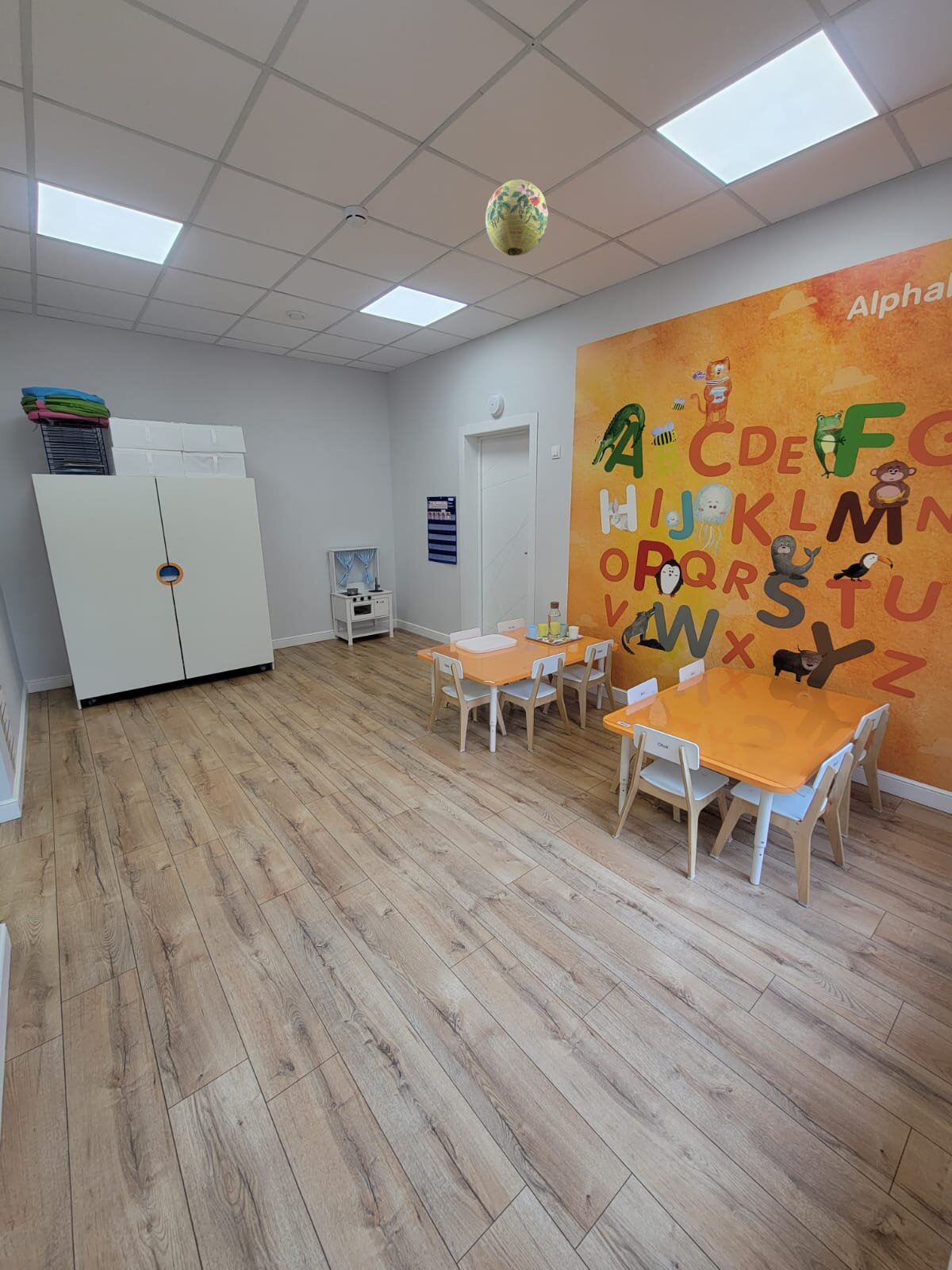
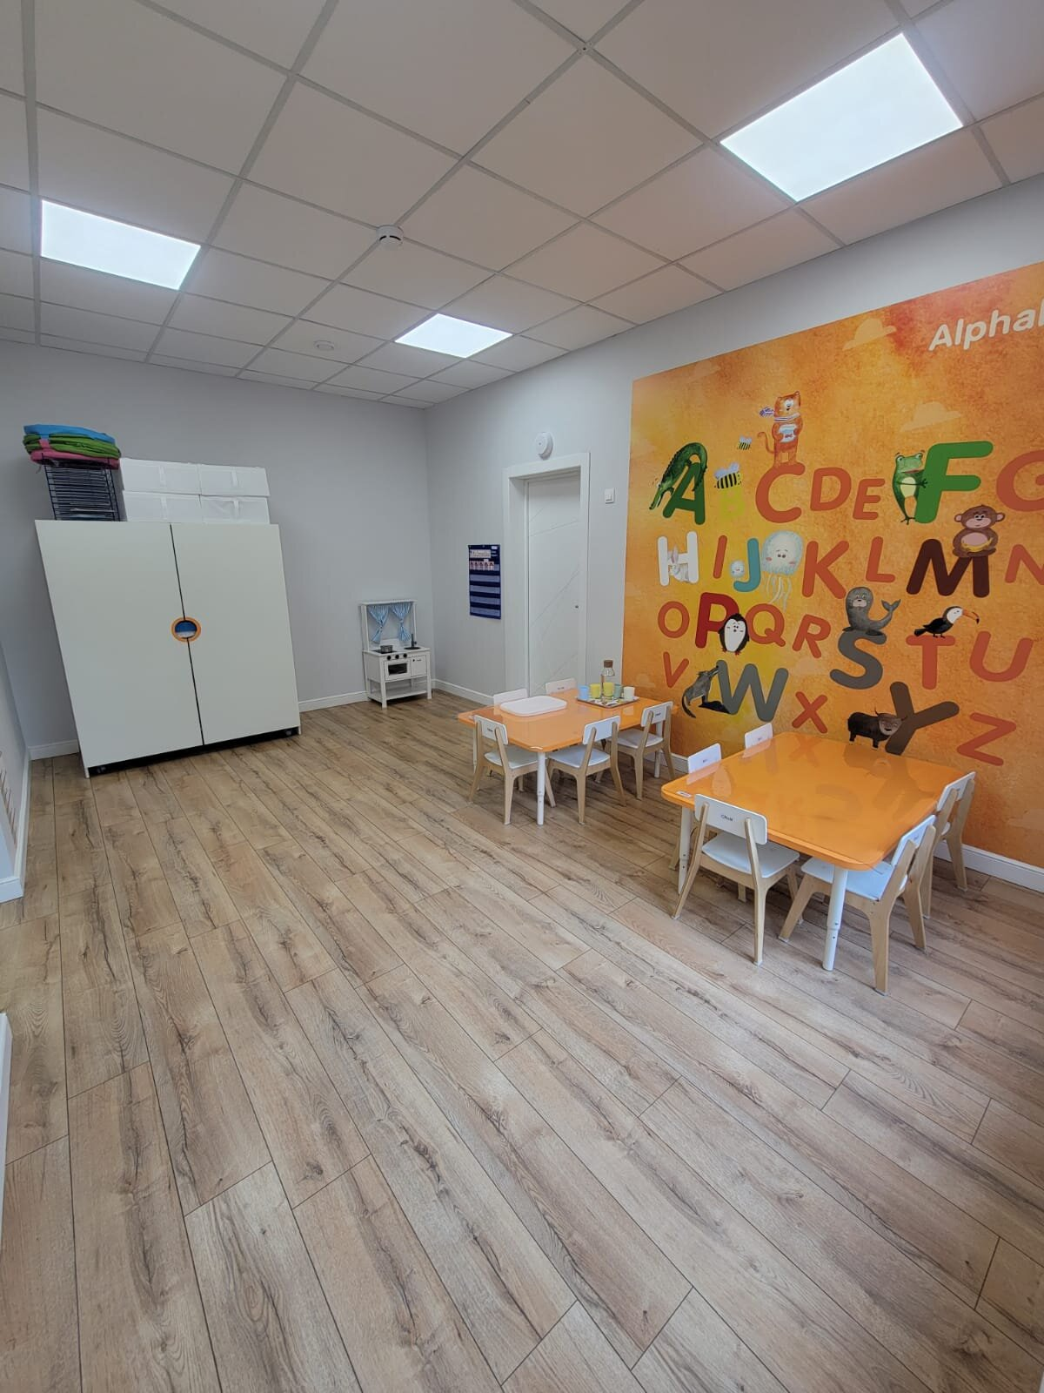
- paper lantern [485,179,549,257]
